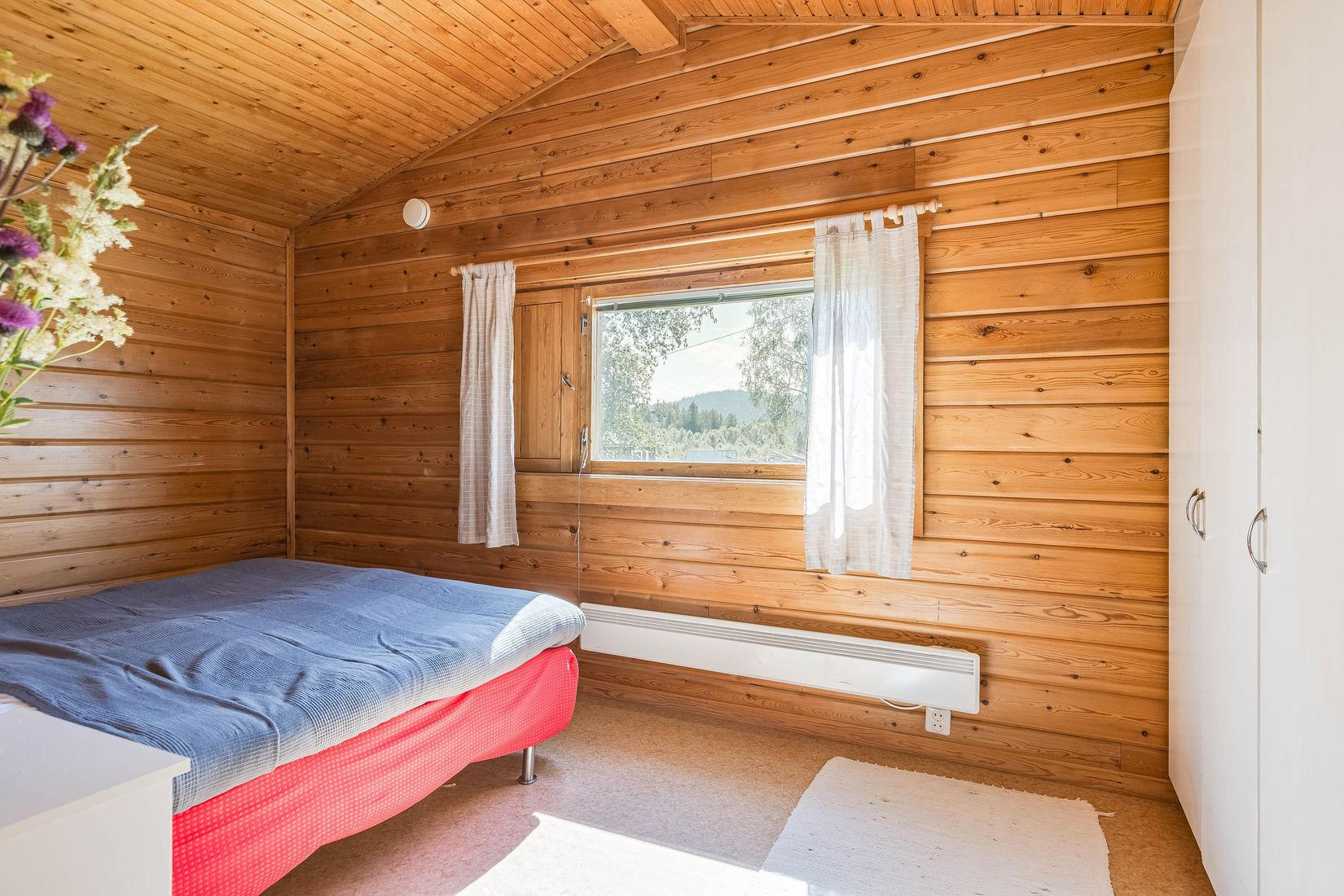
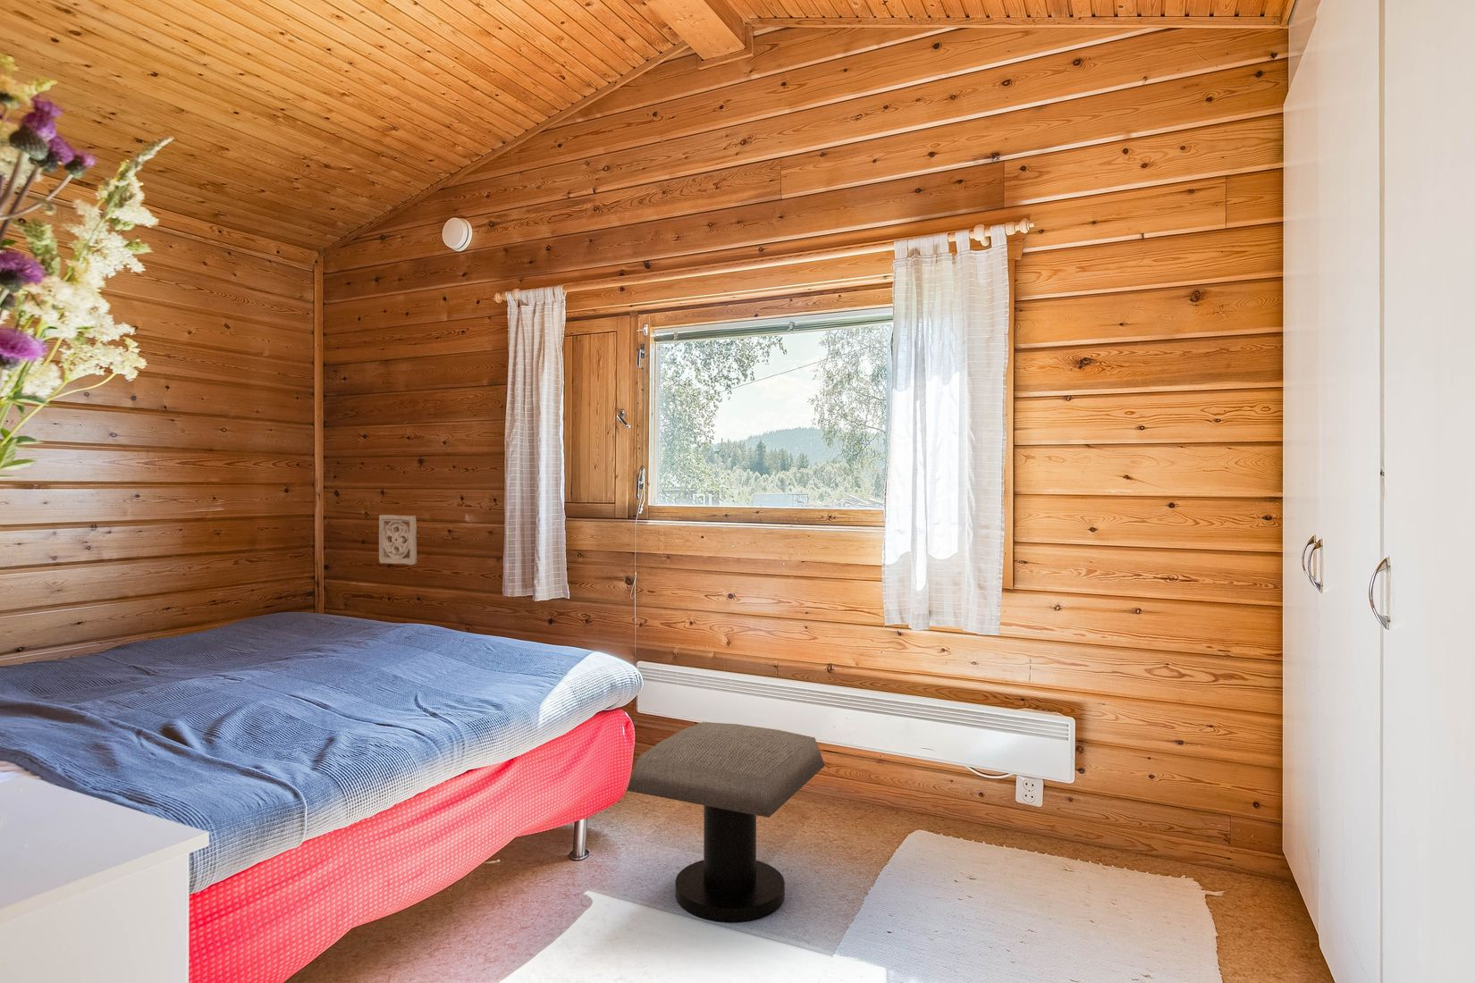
+ wall ornament [379,513,417,566]
+ stool [626,721,826,923]
